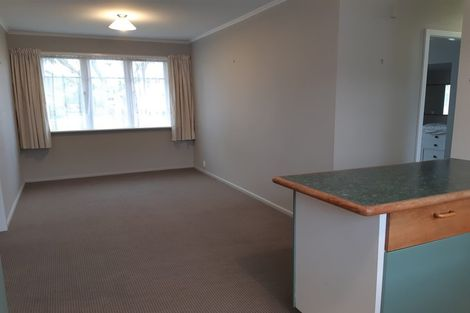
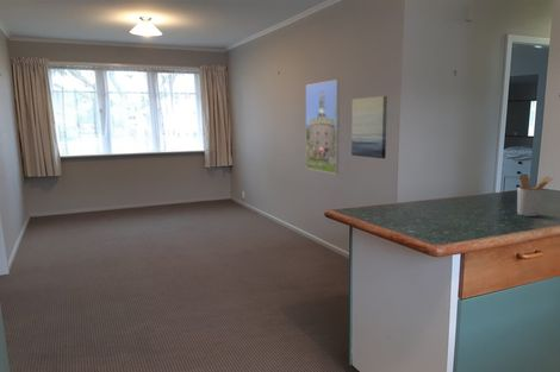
+ utensil holder [516,172,554,217]
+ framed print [305,78,341,175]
+ wall art [350,95,388,159]
